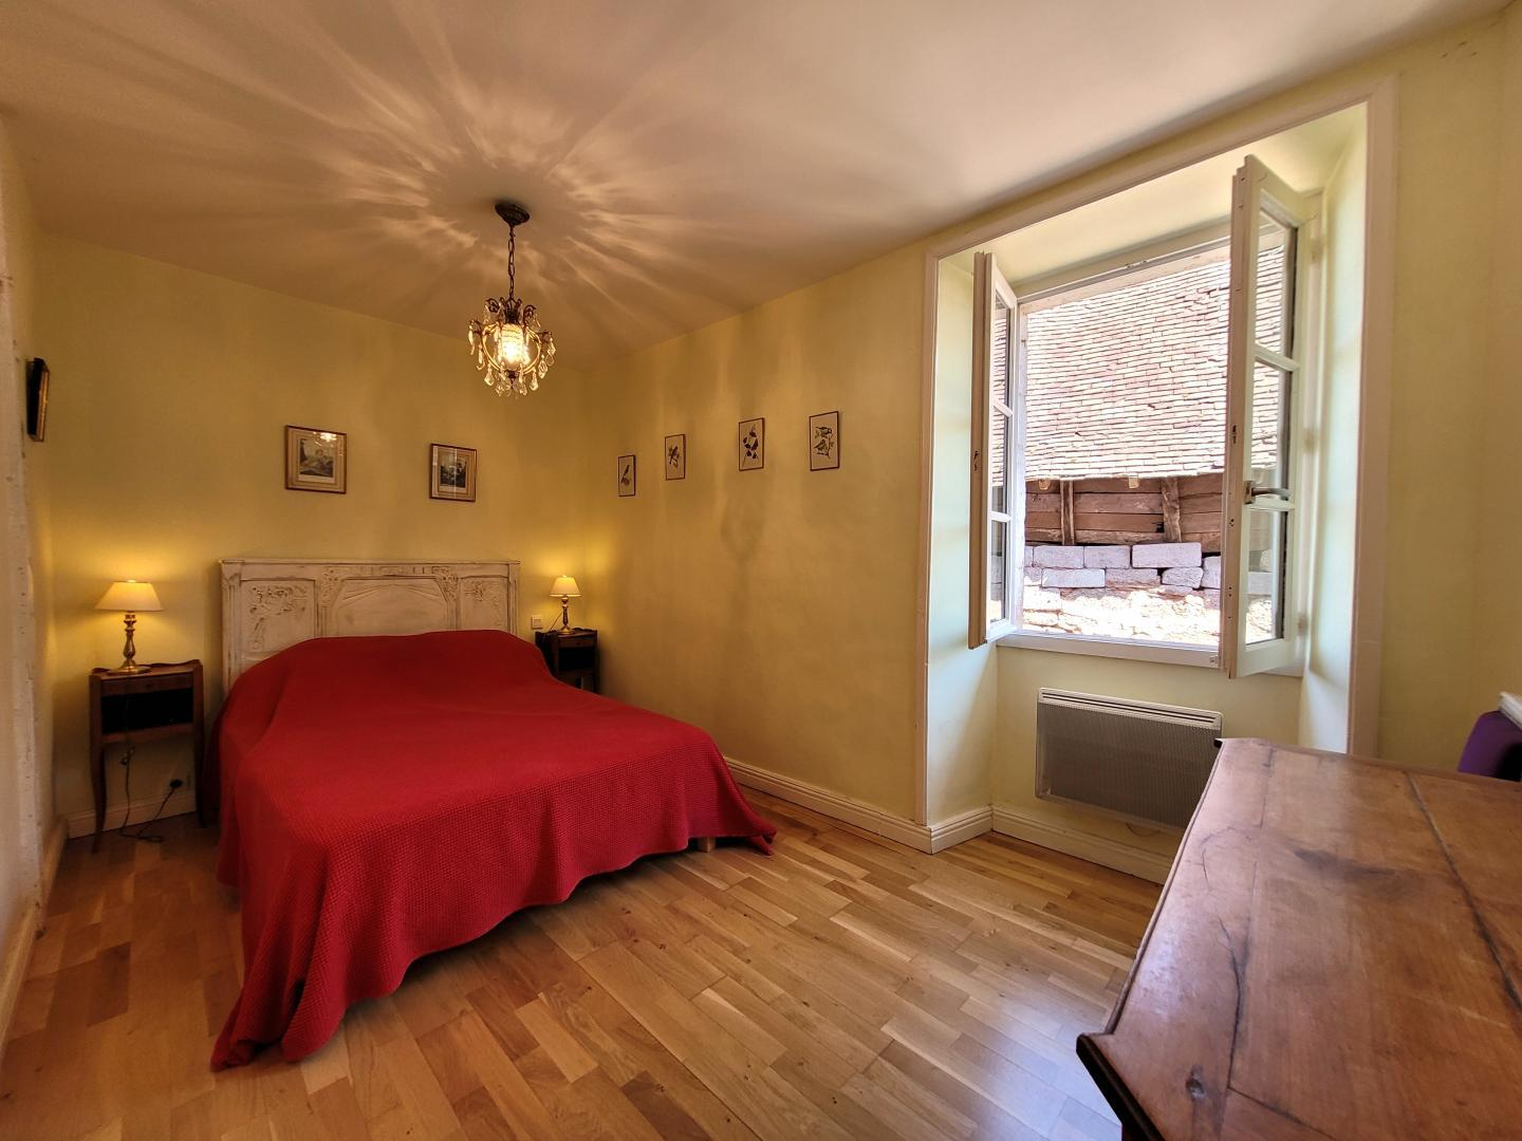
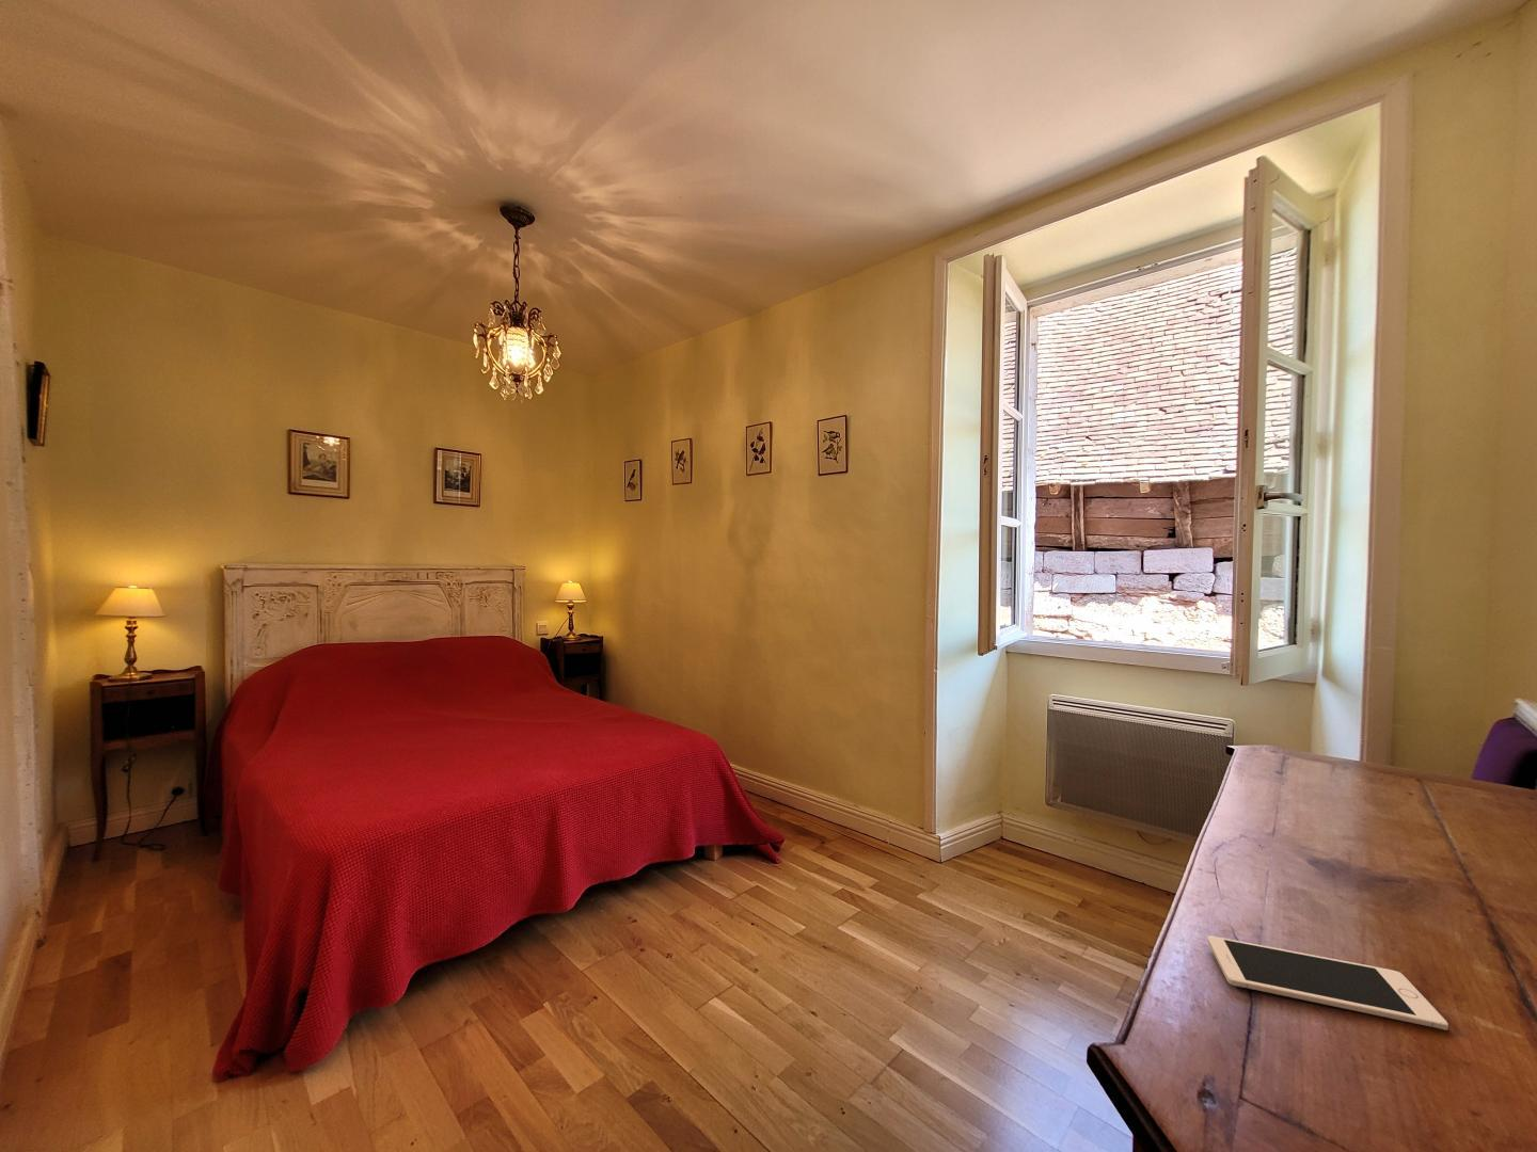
+ cell phone [1207,935,1450,1031]
